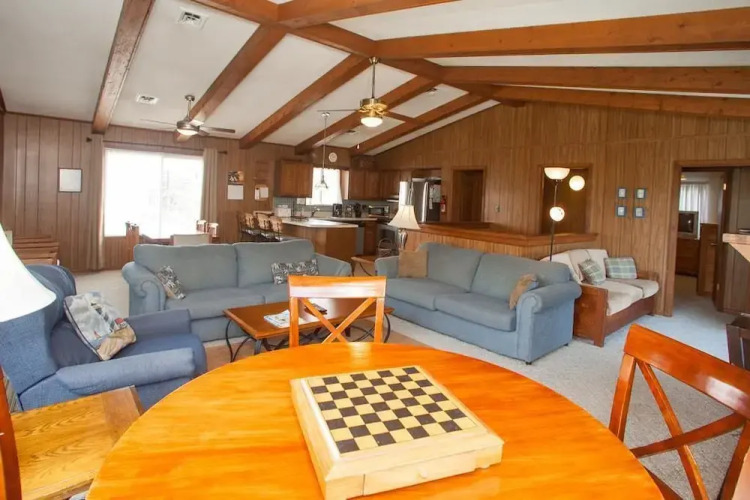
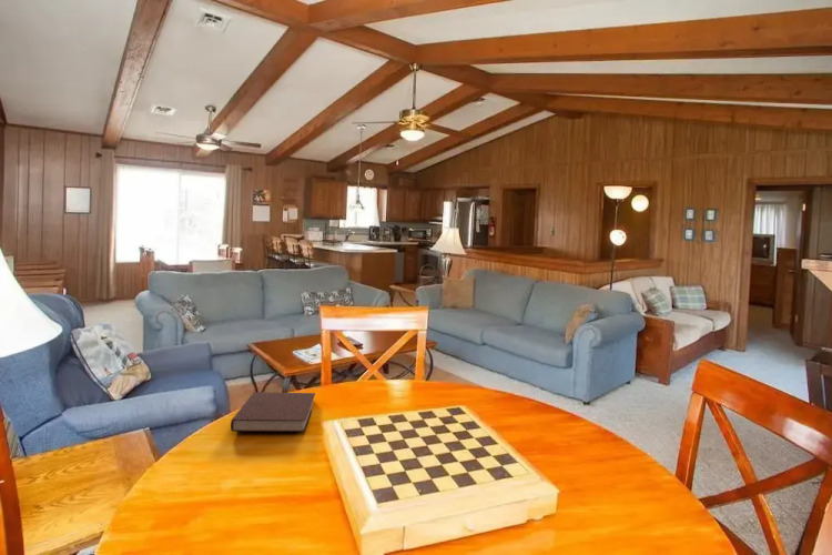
+ notebook [230,391,316,433]
